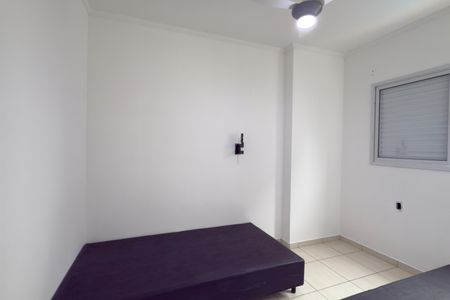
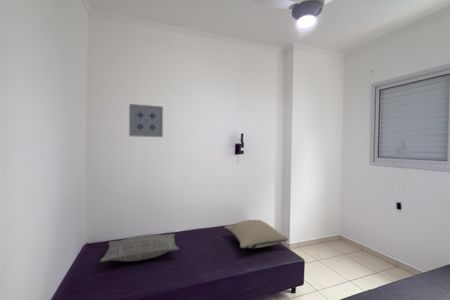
+ pillow [99,233,180,263]
+ pillow [223,219,289,249]
+ wall art [128,103,164,138]
